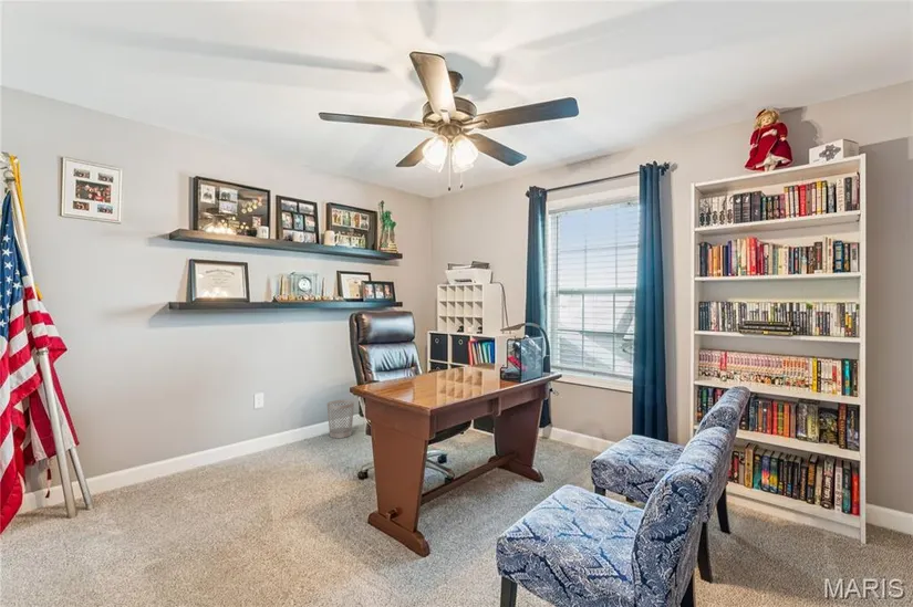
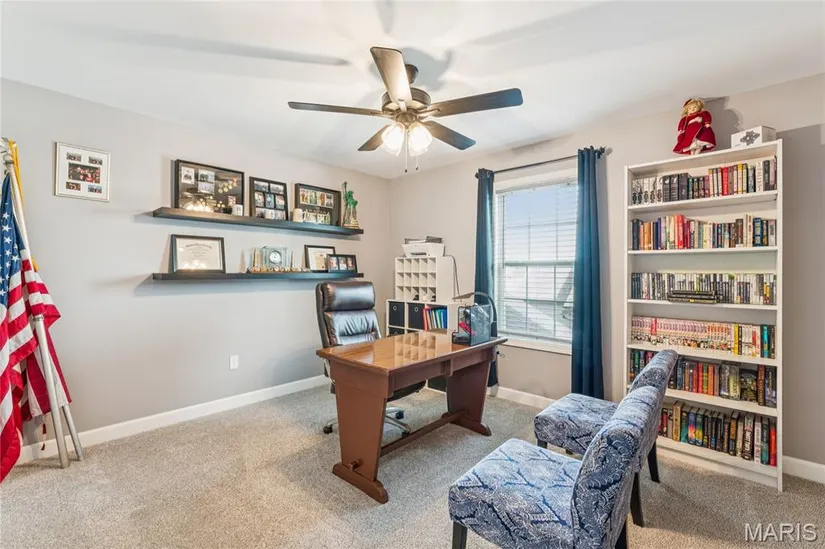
- wastebasket [326,399,355,439]
